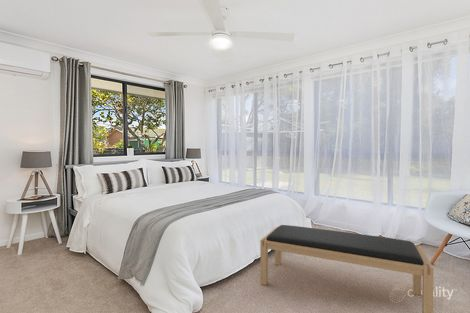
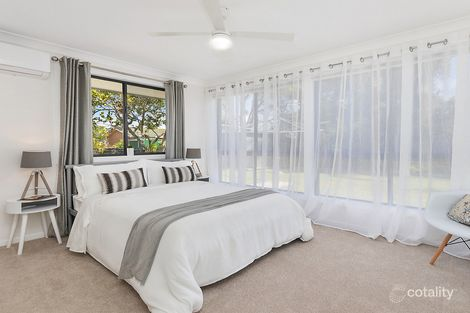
- bench [259,224,435,313]
